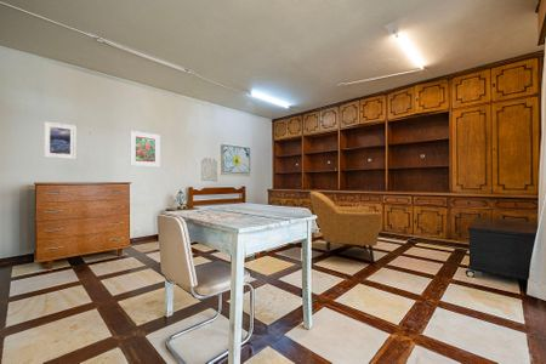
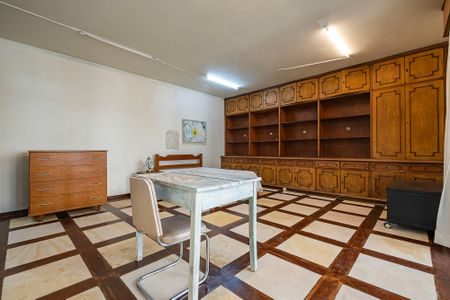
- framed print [42,120,76,160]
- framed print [129,130,161,167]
- armchair [309,190,382,262]
